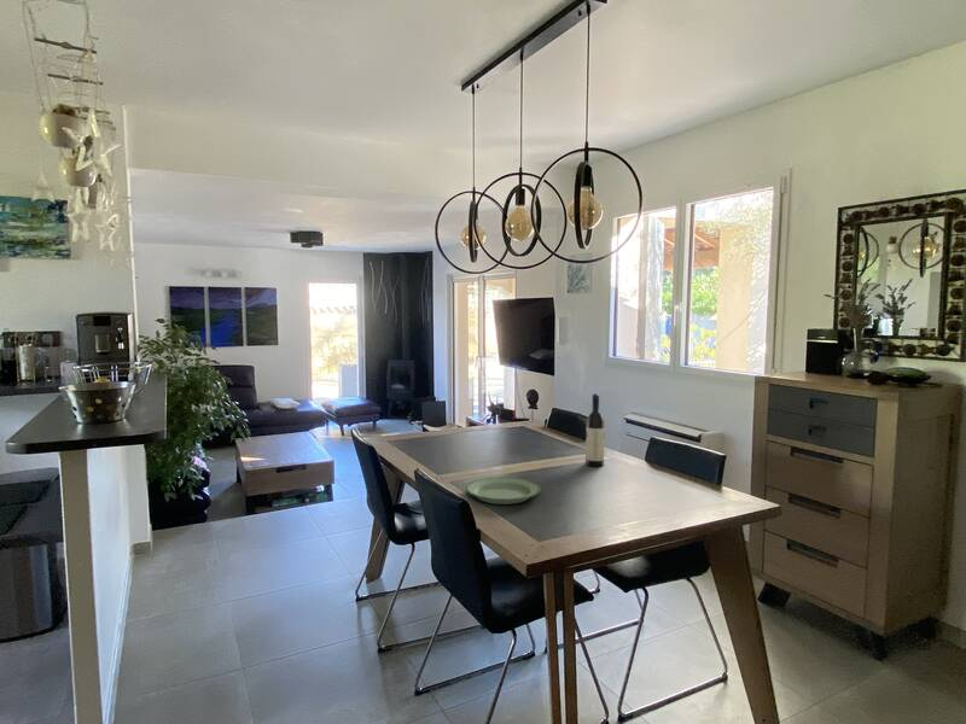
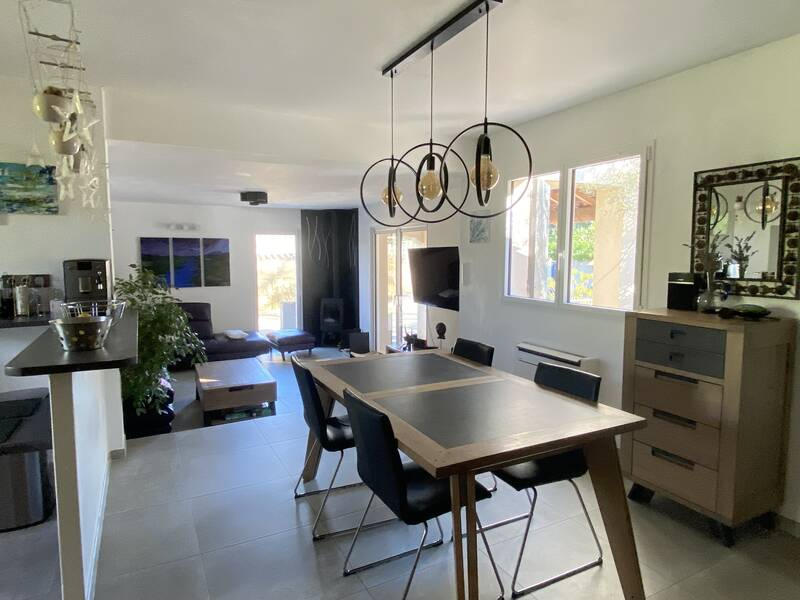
- wine bottle [584,392,606,468]
- plate [465,475,542,506]
